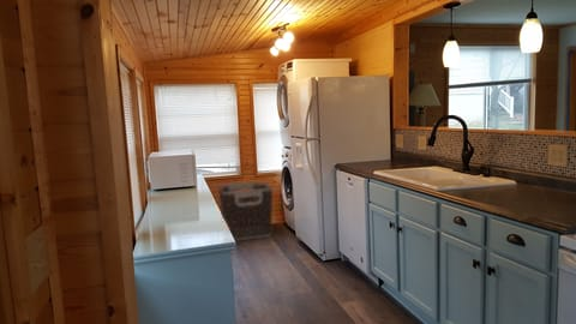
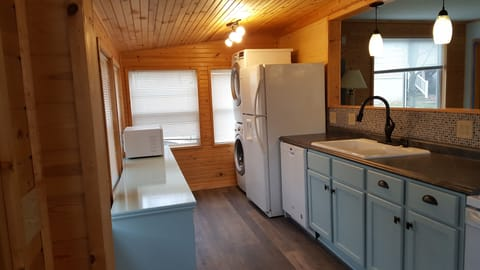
- clothes hamper [217,180,274,242]
